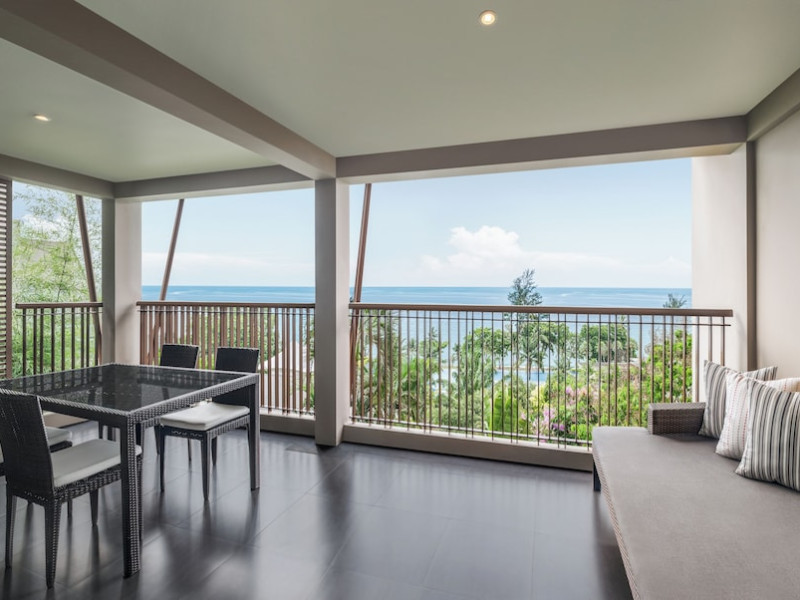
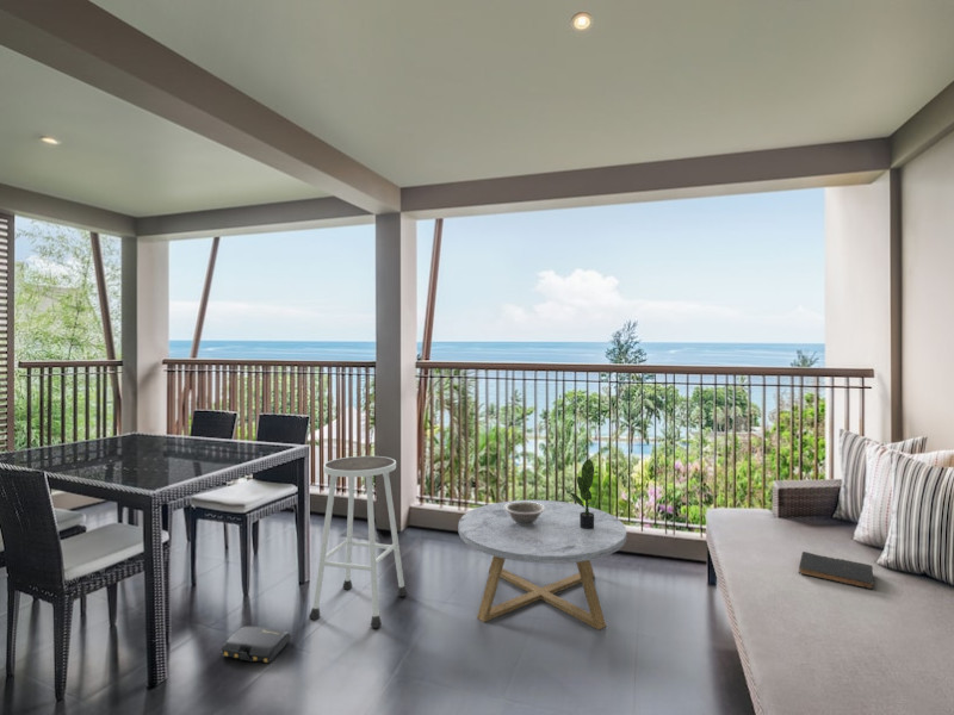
+ decorative bowl [504,502,545,526]
+ stool [308,455,409,629]
+ coffee table [457,499,627,630]
+ book [798,551,875,590]
+ bag [219,626,292,664]
+ potted plant [566,458,605,529]
